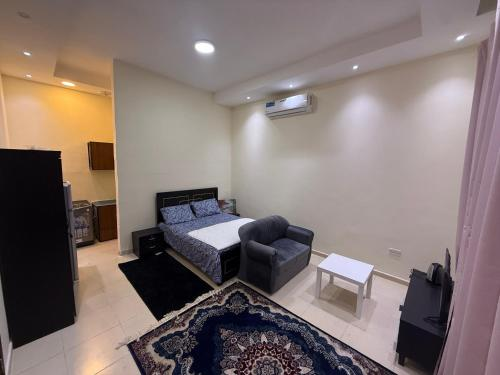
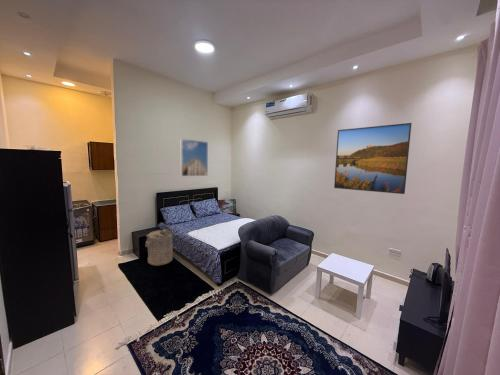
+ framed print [180,138,209,177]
+ laundry hamper [144,228,174,267]
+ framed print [333,122,412,195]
